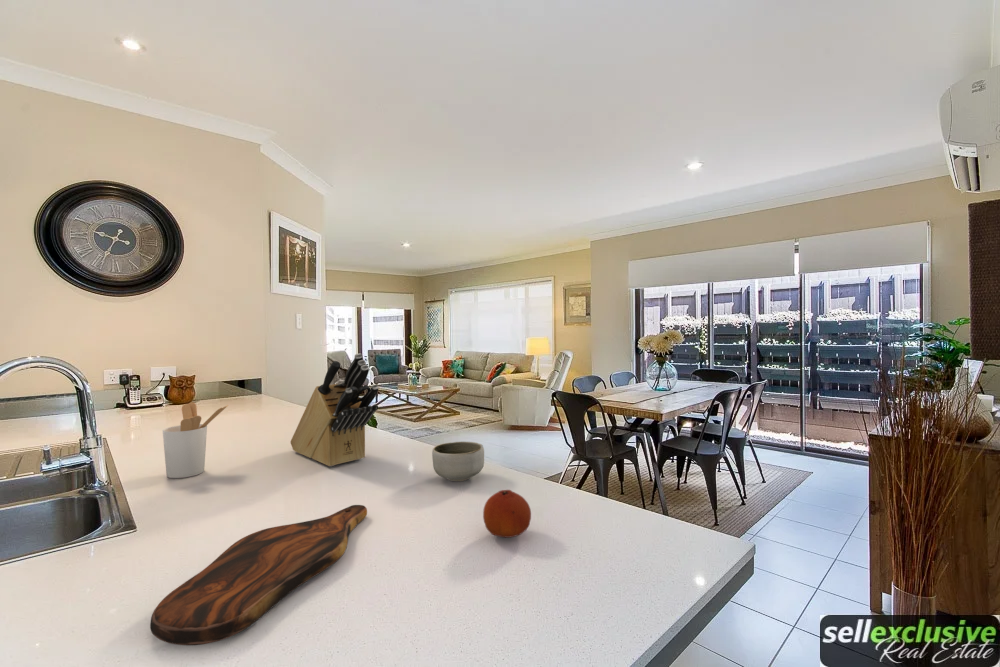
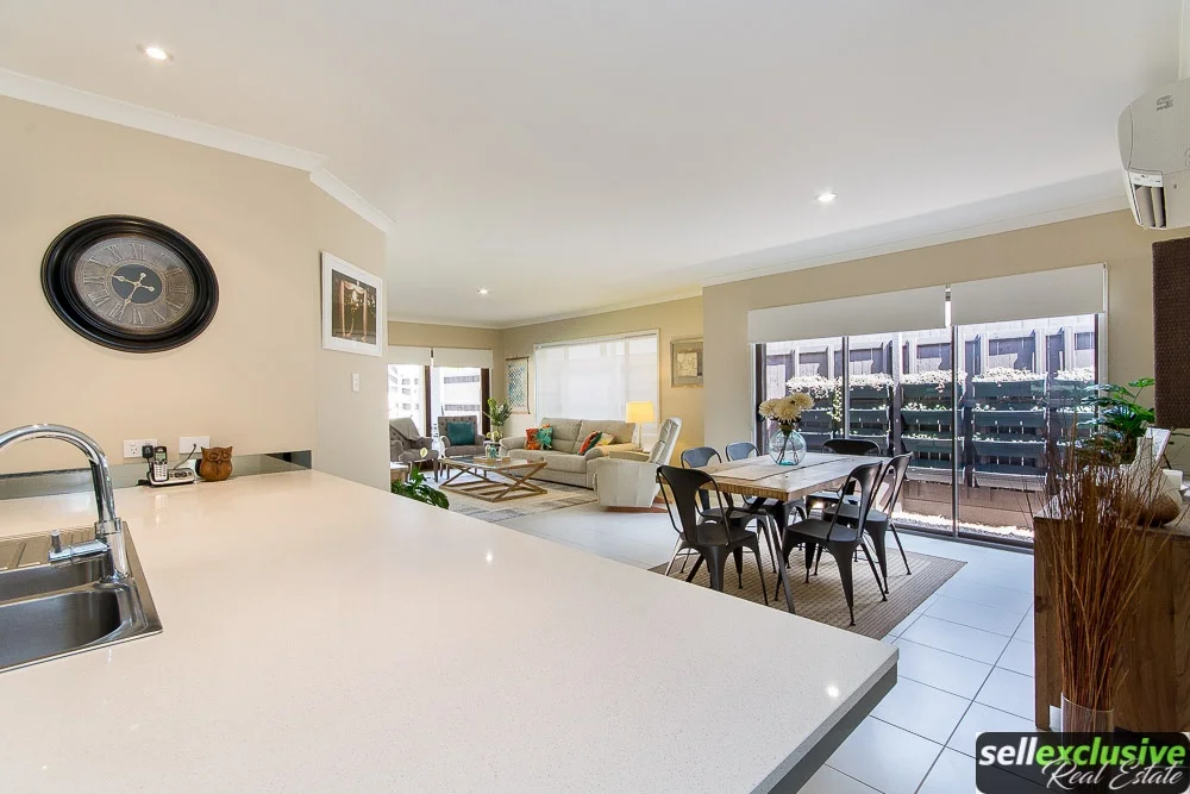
- utensil holder [162,401,229,479]
- knife block [290,352,379,467]
- cutting board [149,504,368,646]
- fruit [482,489,532,539]
- bowl [431,441,485,482]
